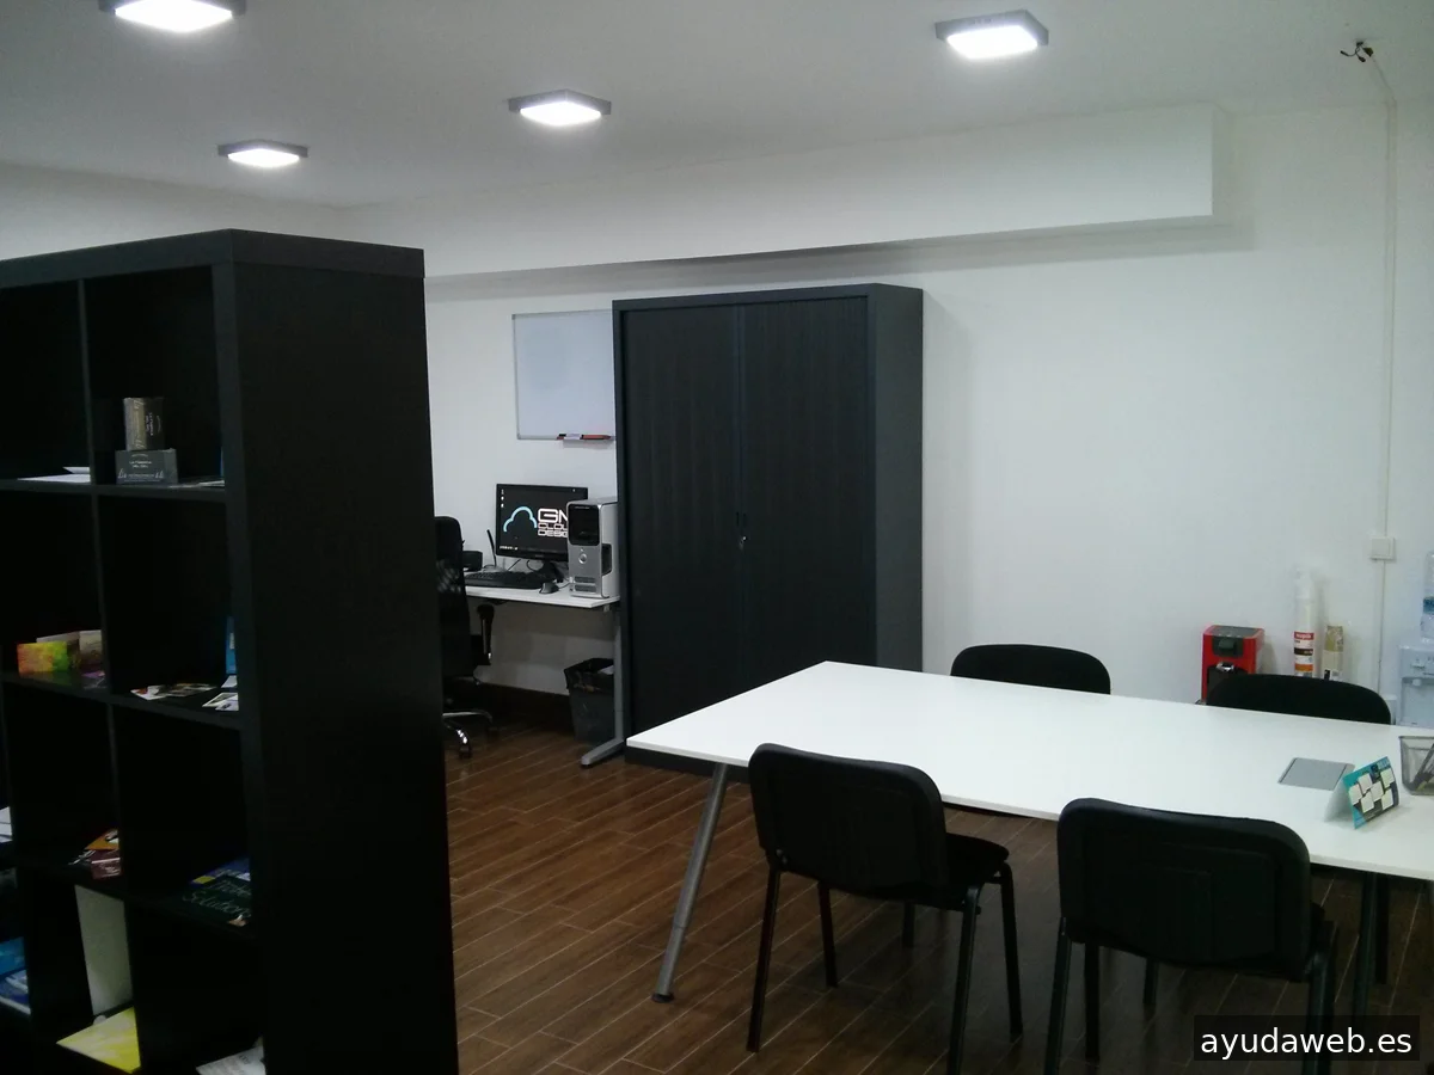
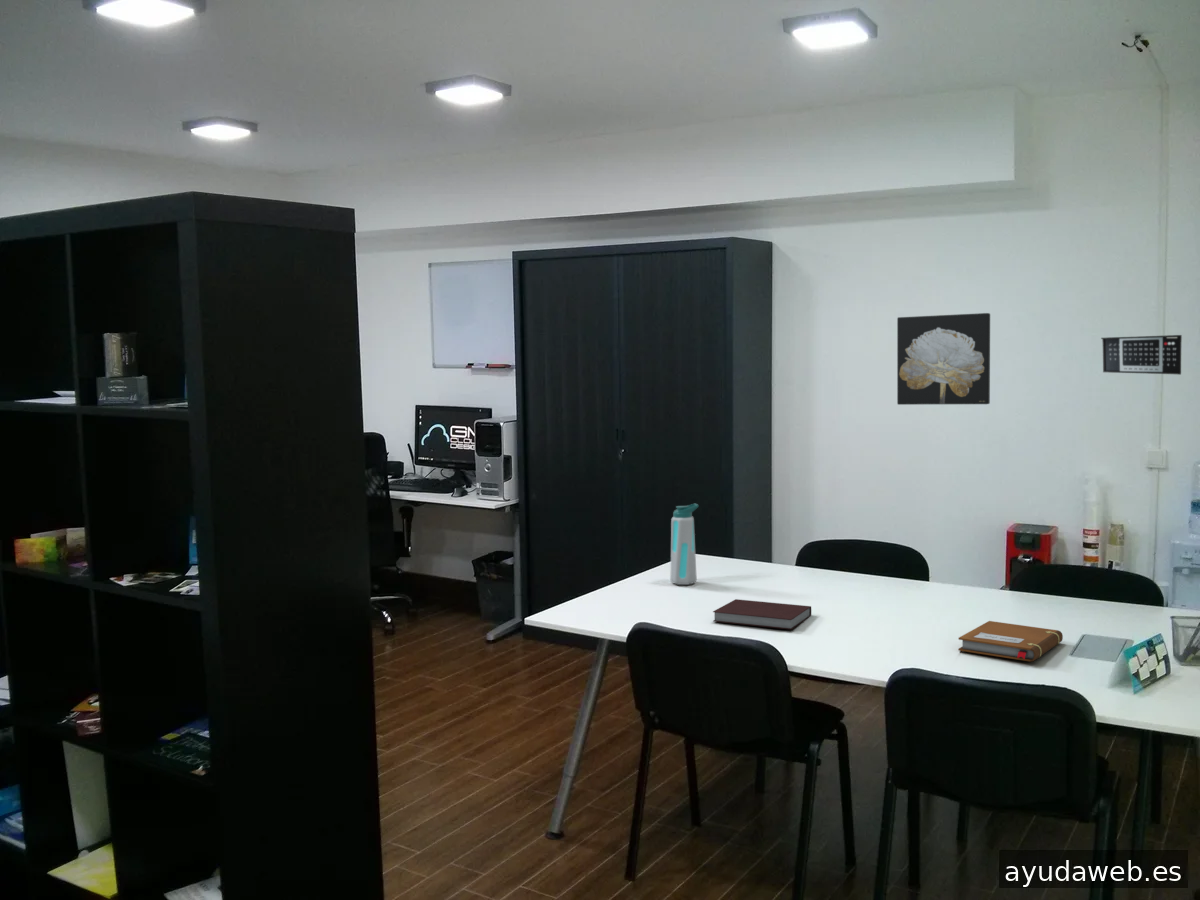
+ notebook [957,620,1064,662]
+ water bottle [669,503,700,586]
+ wall art [896,312,991,406]
+ calendar [1100,334,1183,376]
+ notebook [712,598,812,631]
